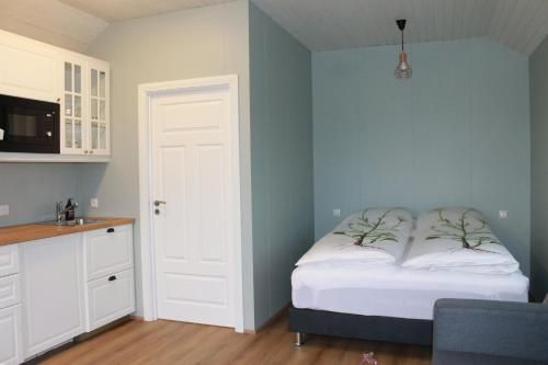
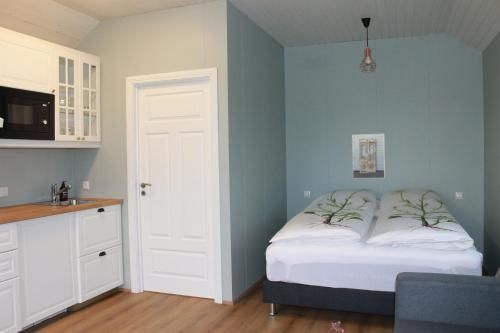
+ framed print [351,133,386,179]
